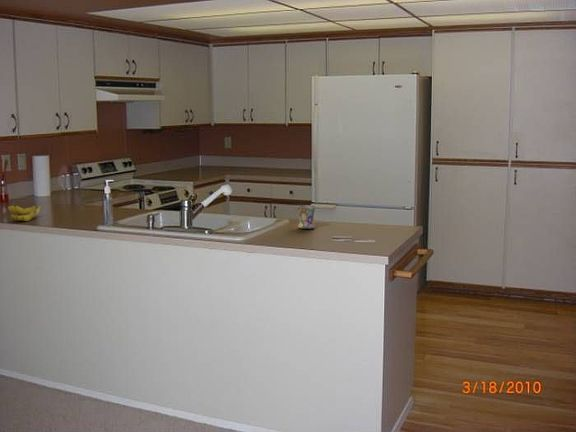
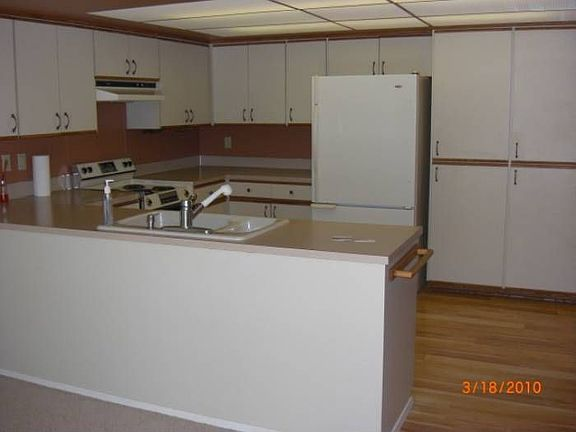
- mug [294,204,317,230]
- banana [7,203,42,222]
